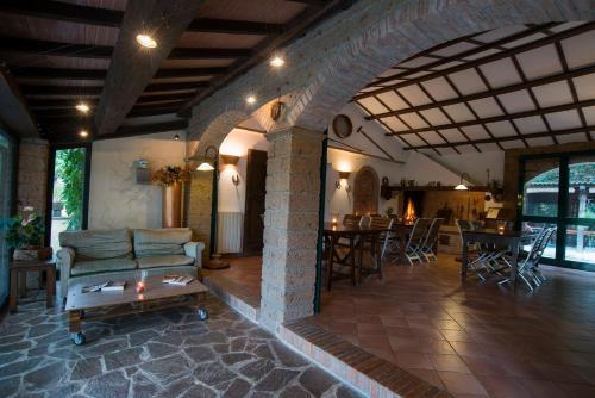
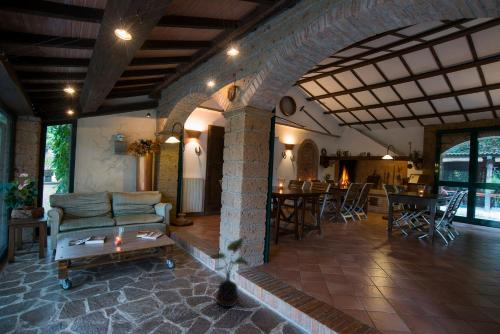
+ potted plant [207,237,250,308]
